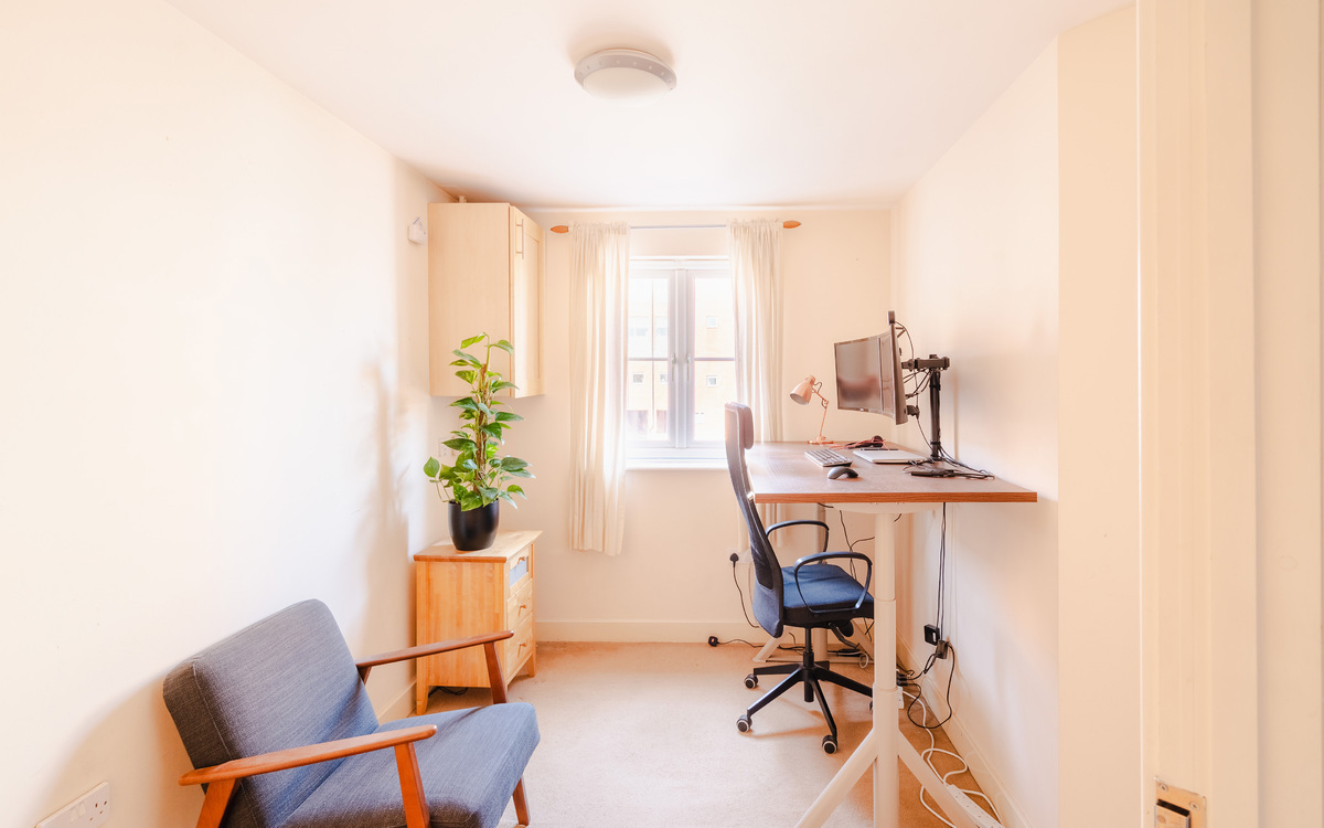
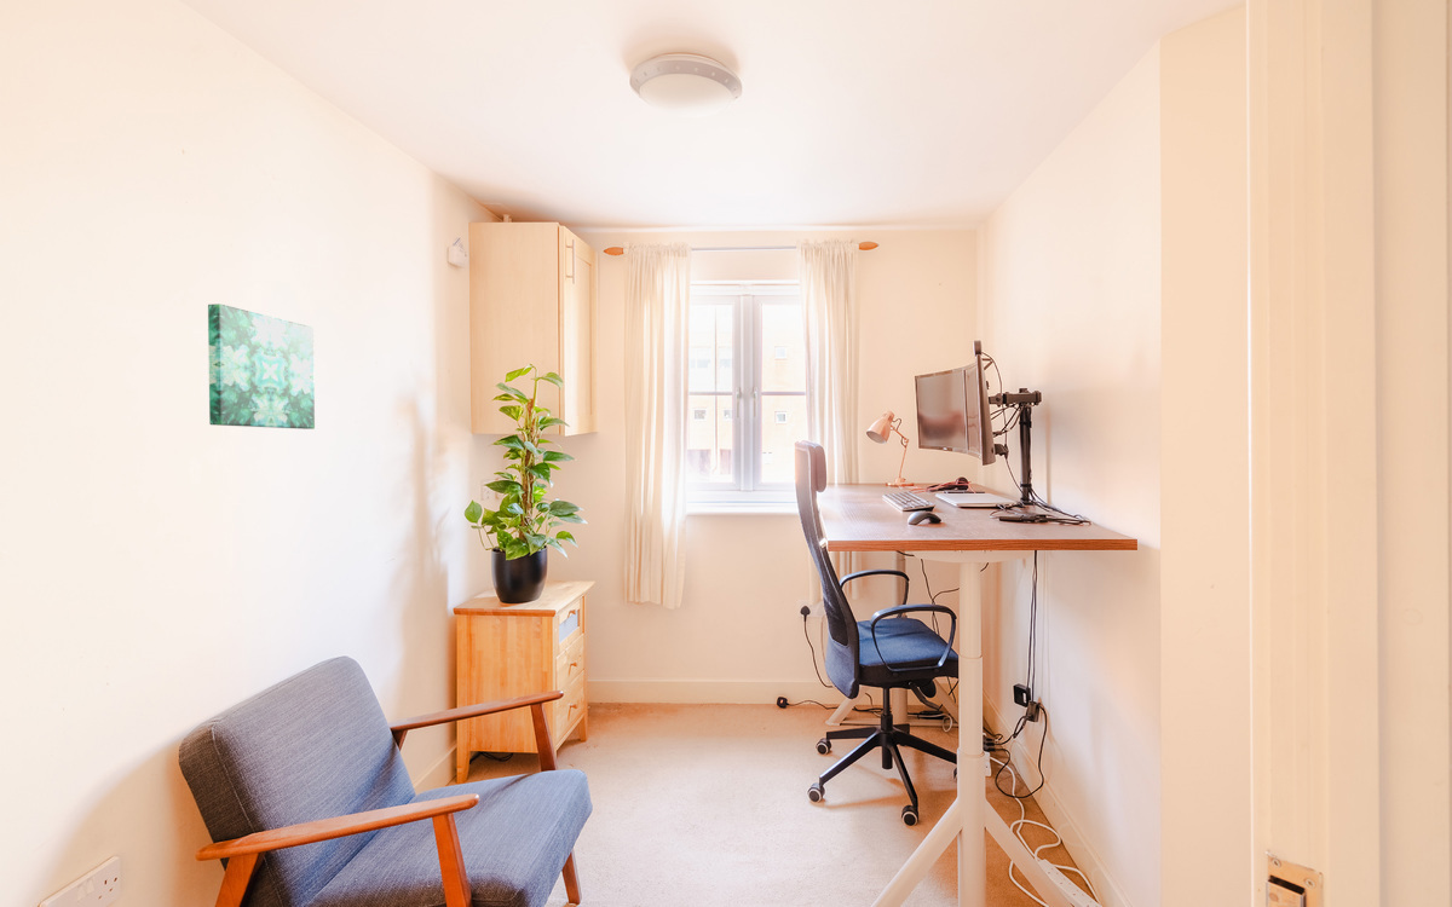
+ wall art [207,302,316,431]
